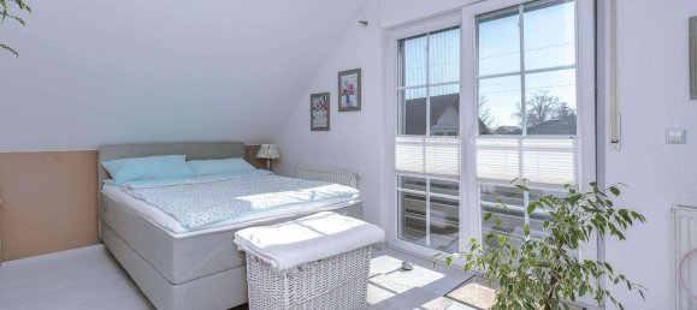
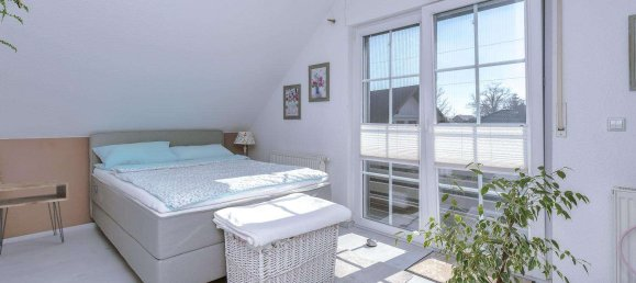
+ nightstand [0,179,69,257]
